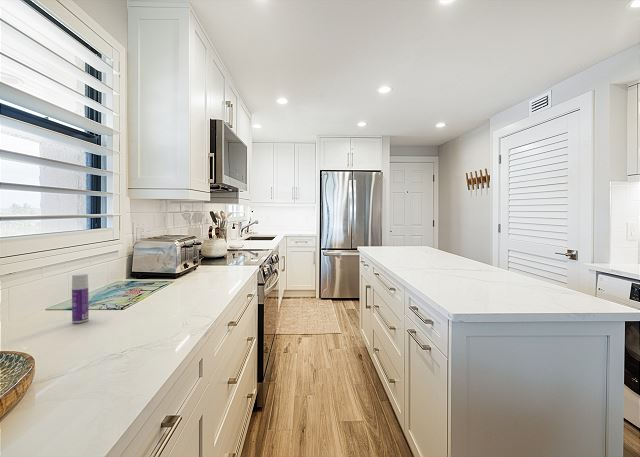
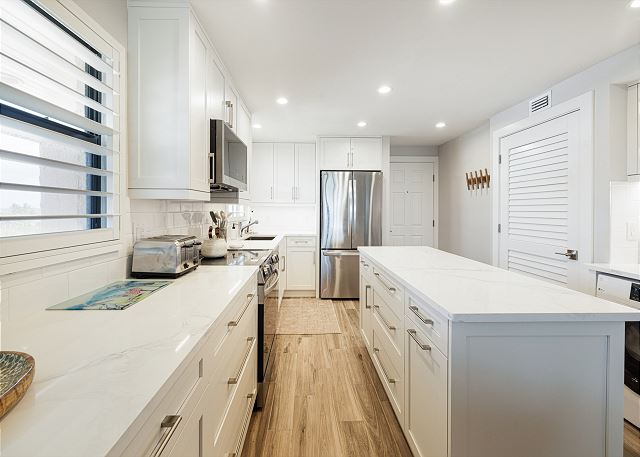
- bottle [71,272,90,324]
